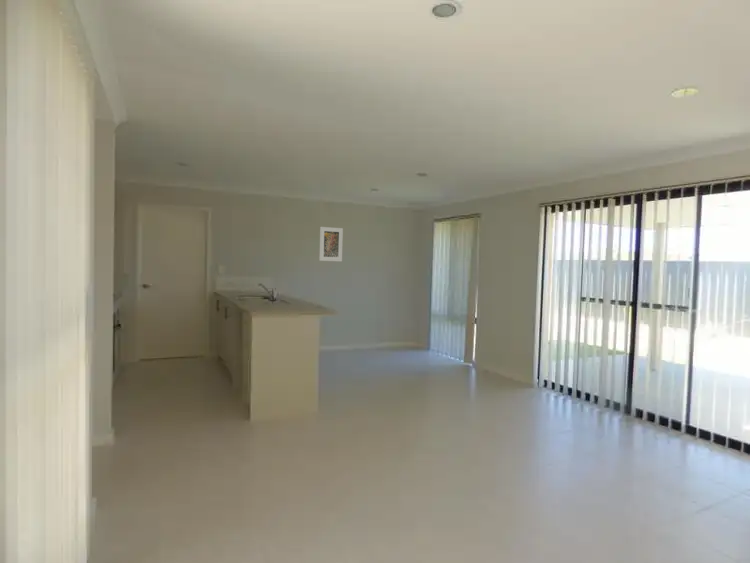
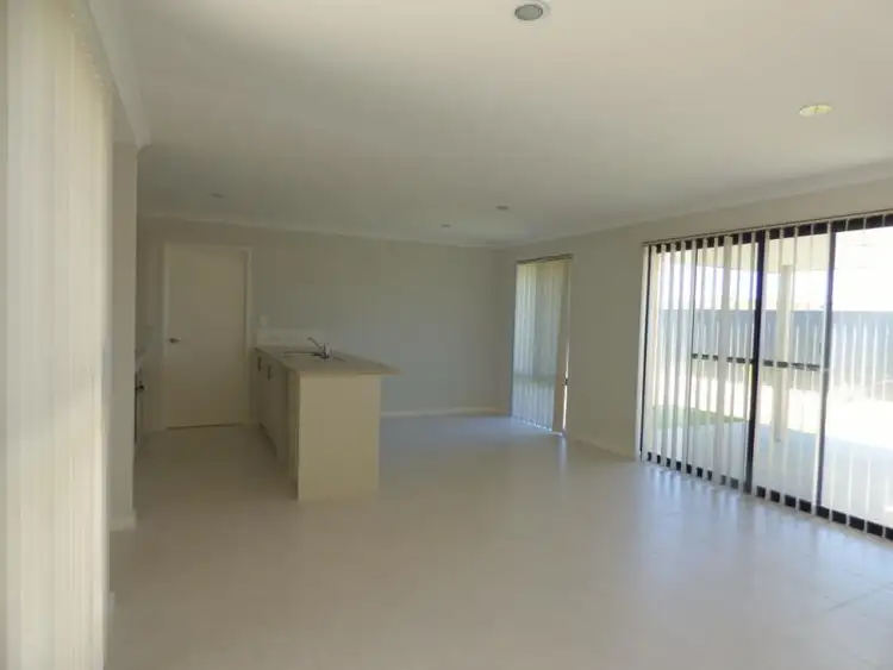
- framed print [318,226,344,262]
